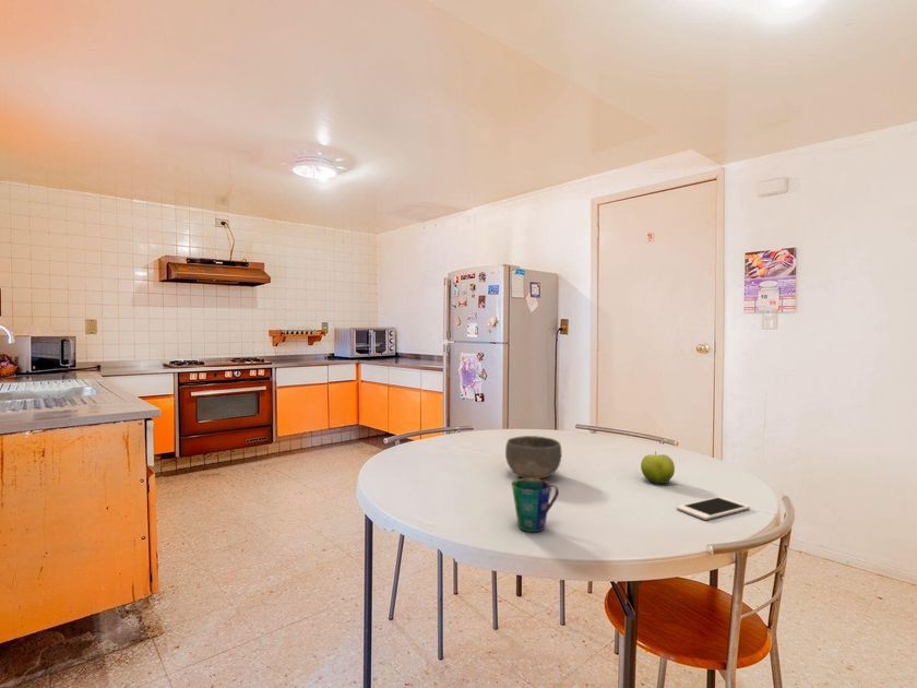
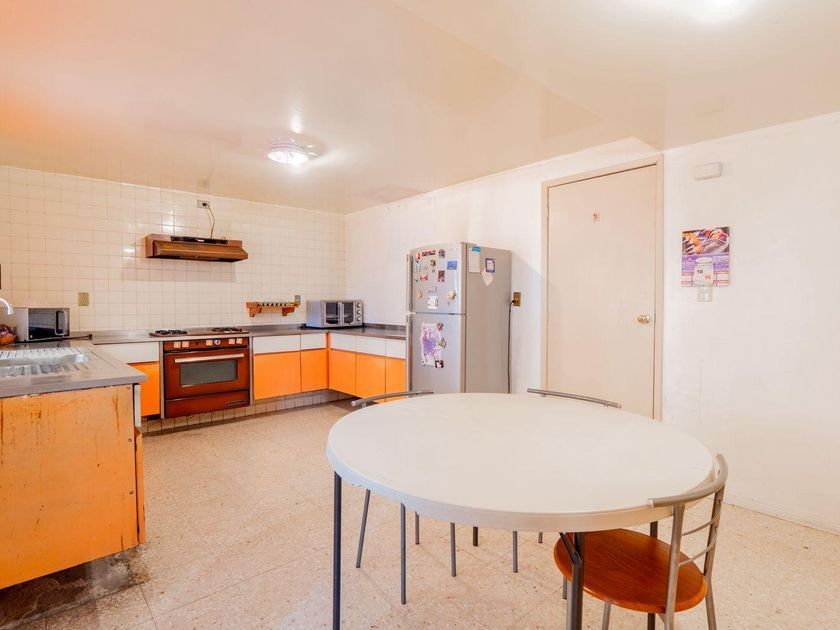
- cup [511,477,560,533]
- bowl [504,435,562,479]
- fruit [640,450,676,485]
- cell phone [676,496,751,521]
